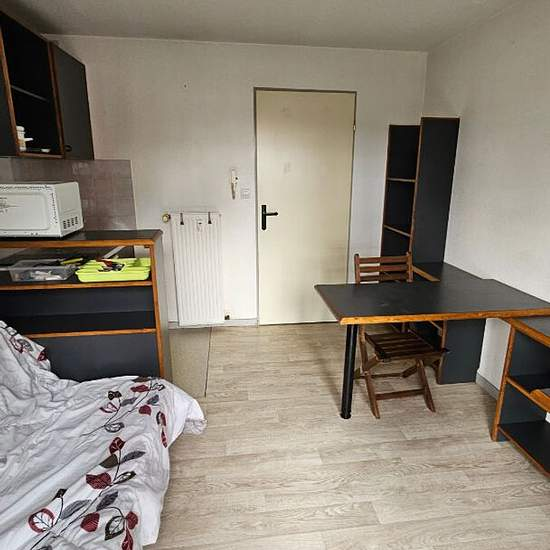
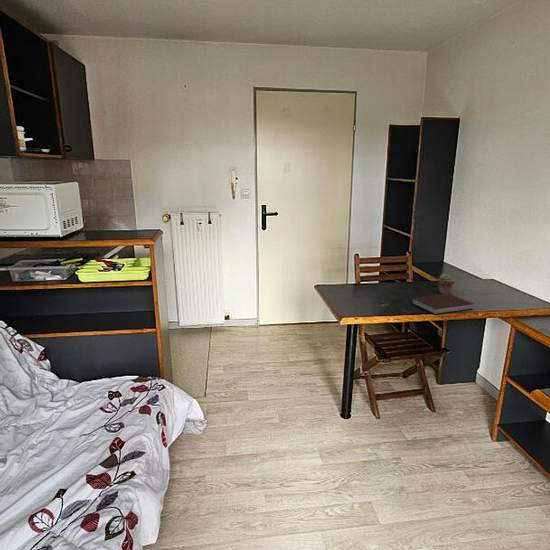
+ notebook [410,293,474,315]
+ potted succulent [437,272,455,294]
